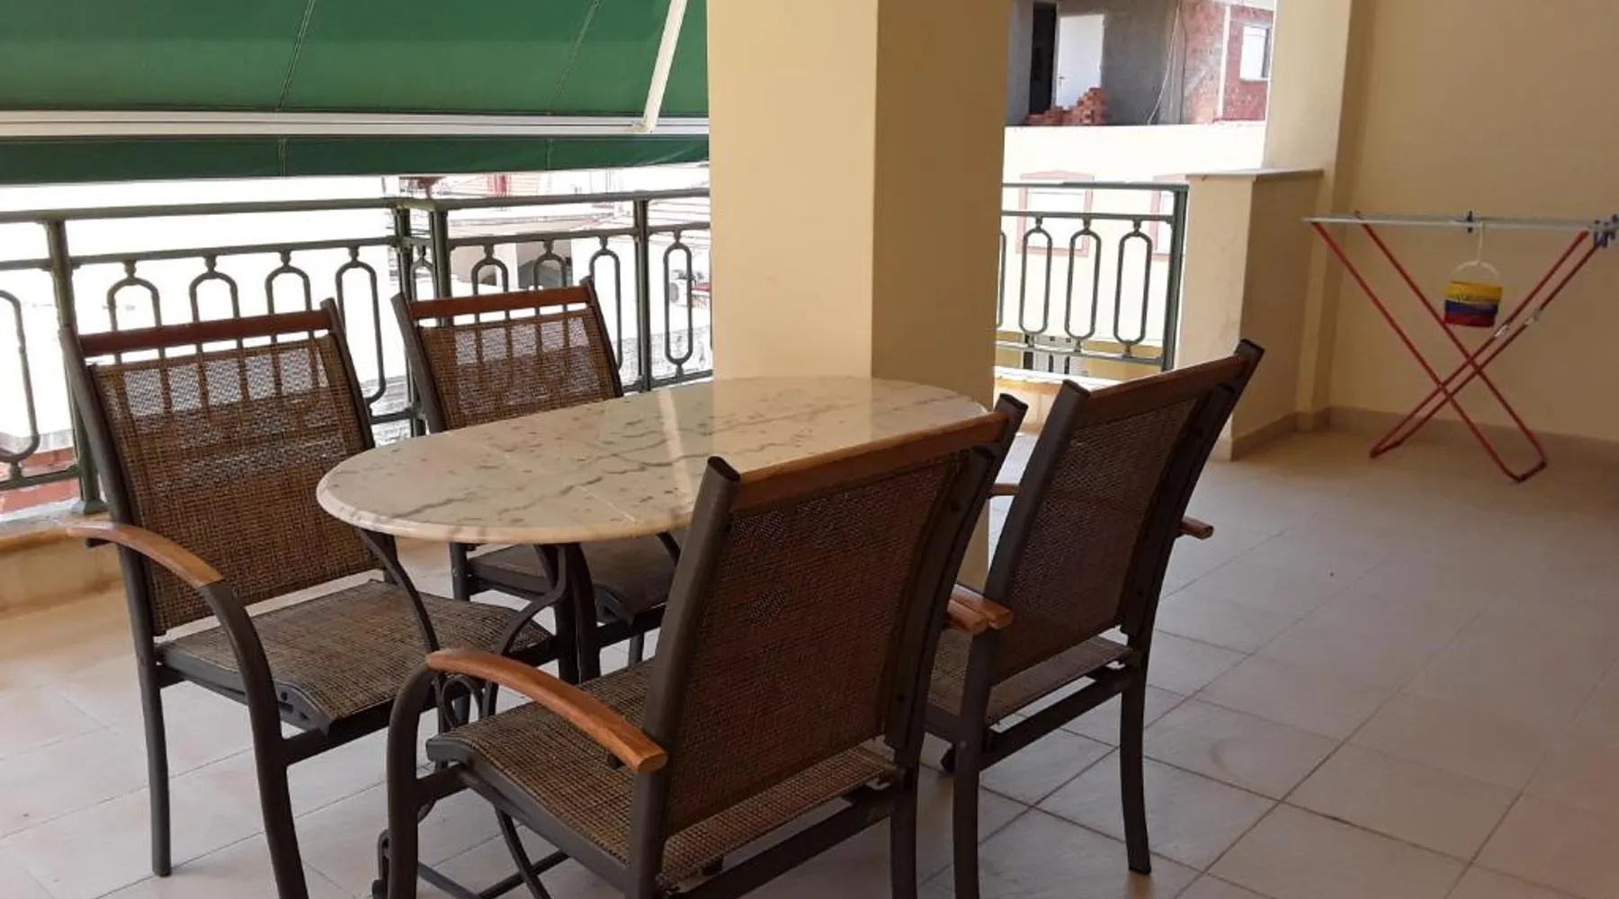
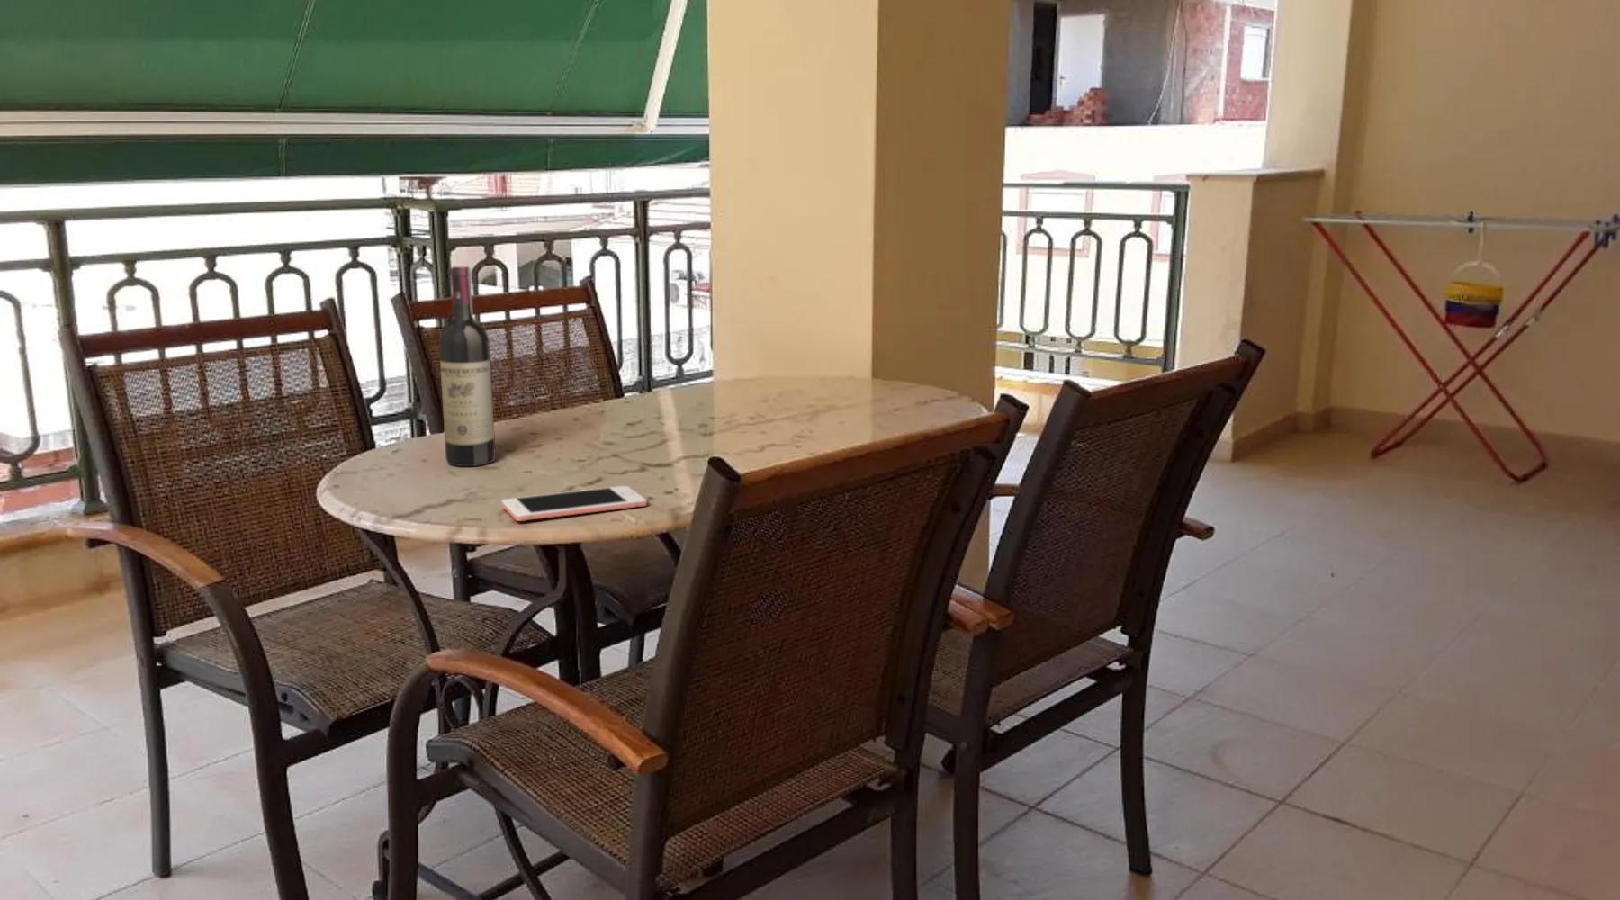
+ wine bottle [439,266,496,467]
+ cell phone [501,485,648,522]
